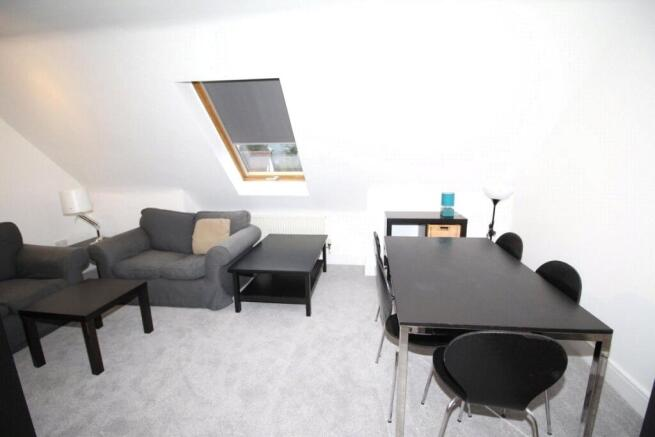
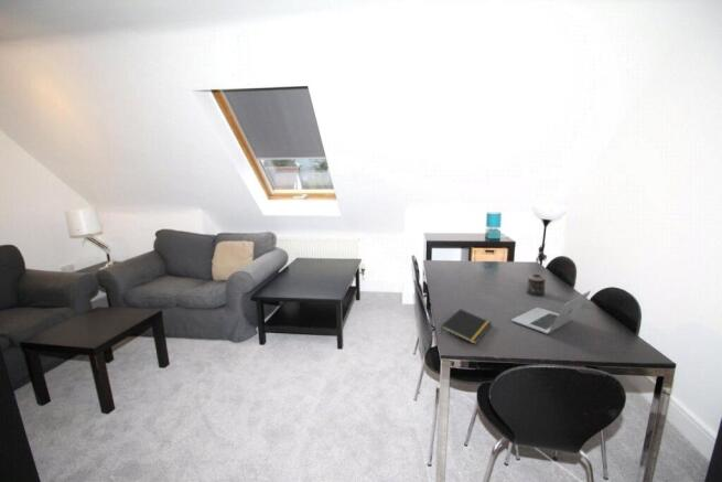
+ laptop [510,290,592,335]
+ notepad [440,308,493,345]
+ candle [525,274,547,297]
